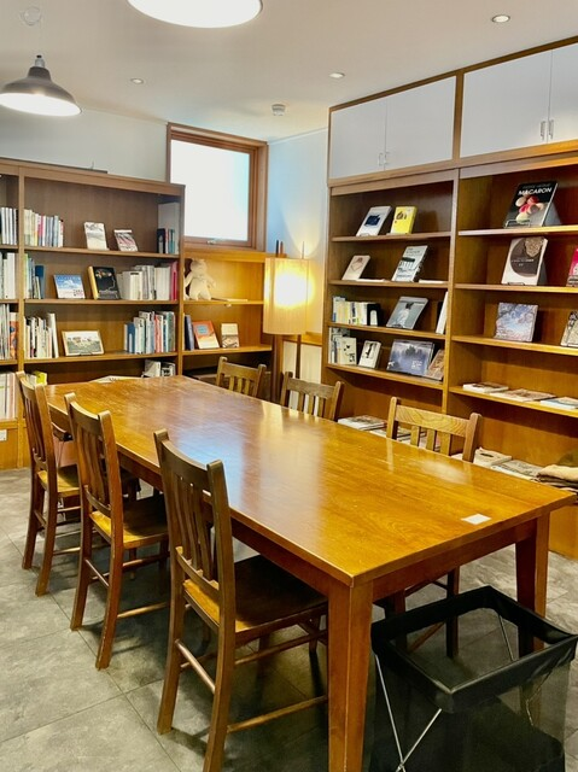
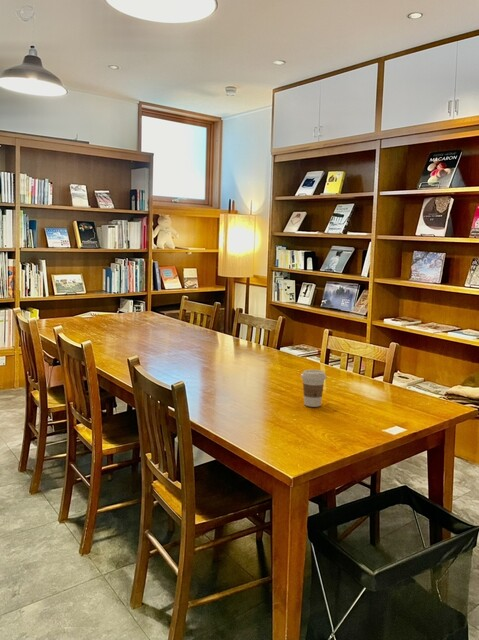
+ coffee cup [300,369,327,408]
